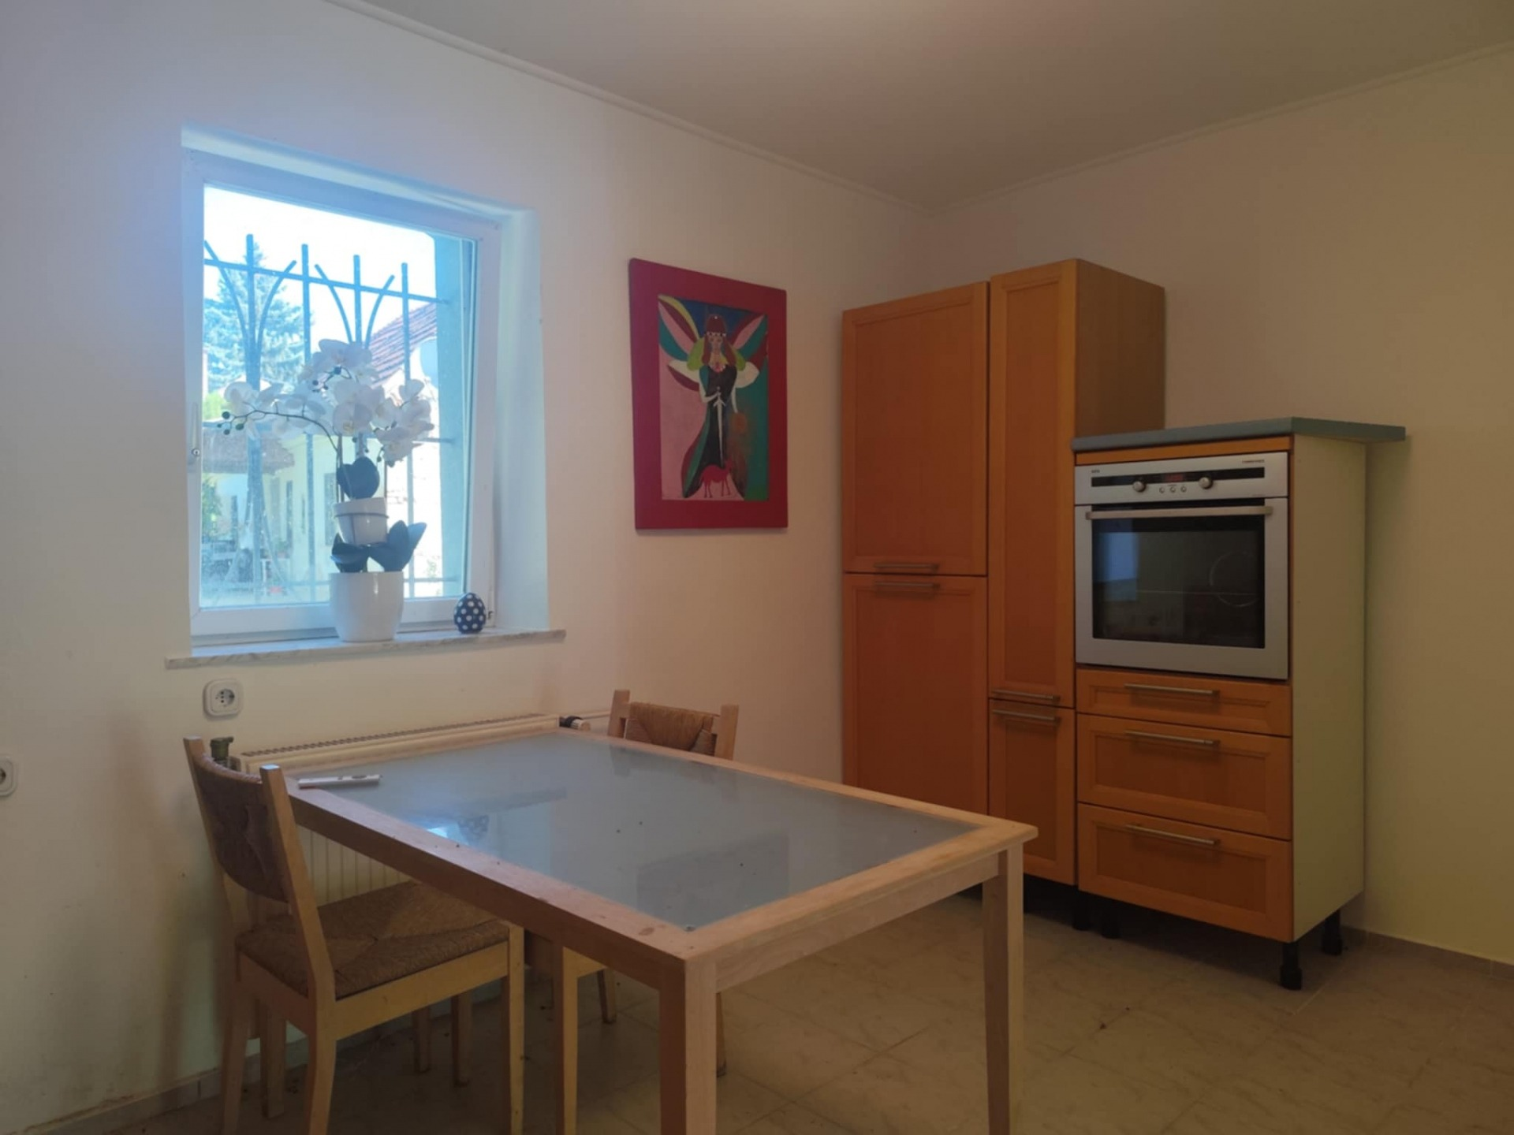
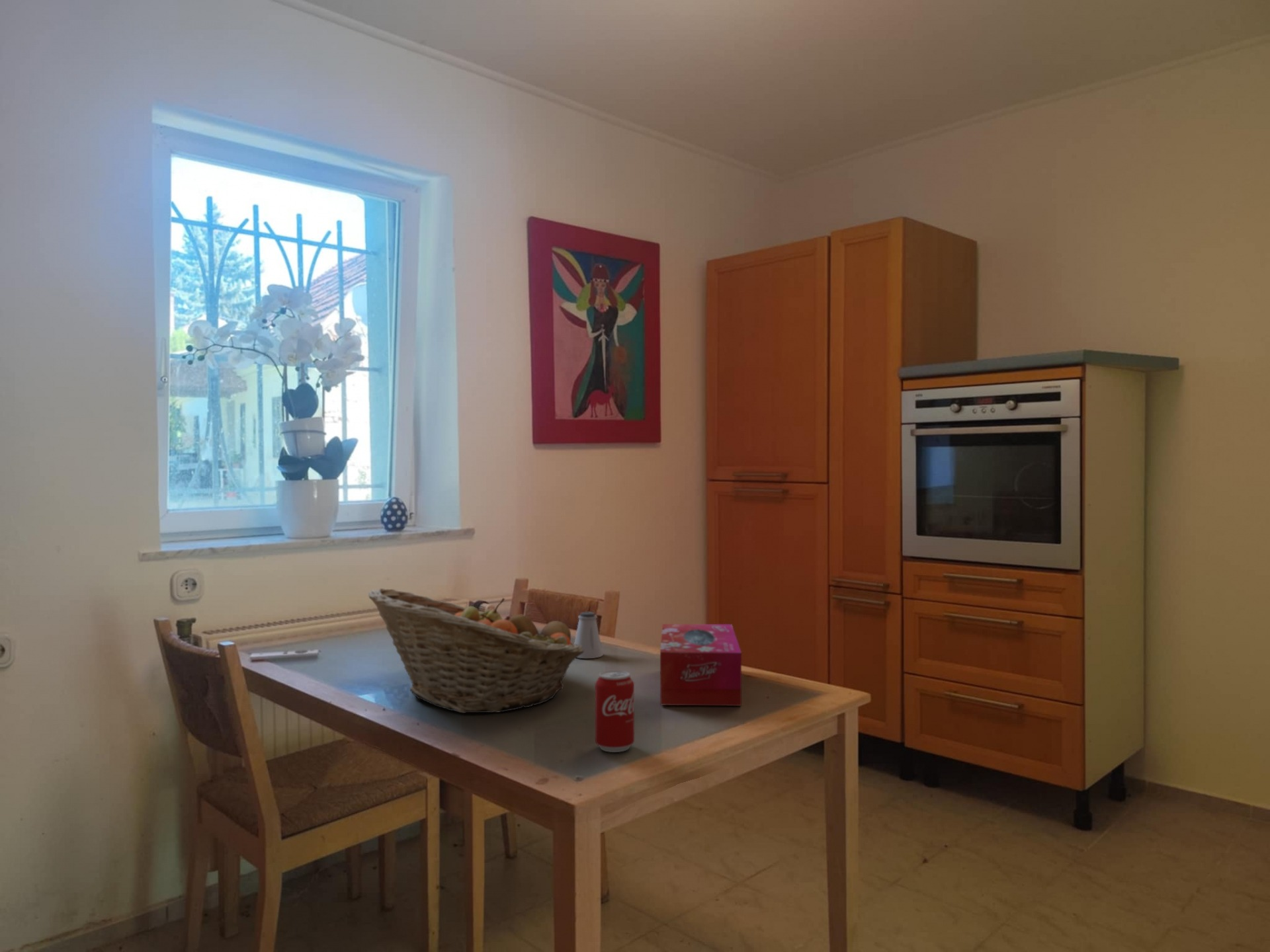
+ saltshaker [574,612,604,659]
+ fruit basket [368,587,584,714]
+ beverage can [595,670,635,753]
+ tissue box [659,623,742,707]
